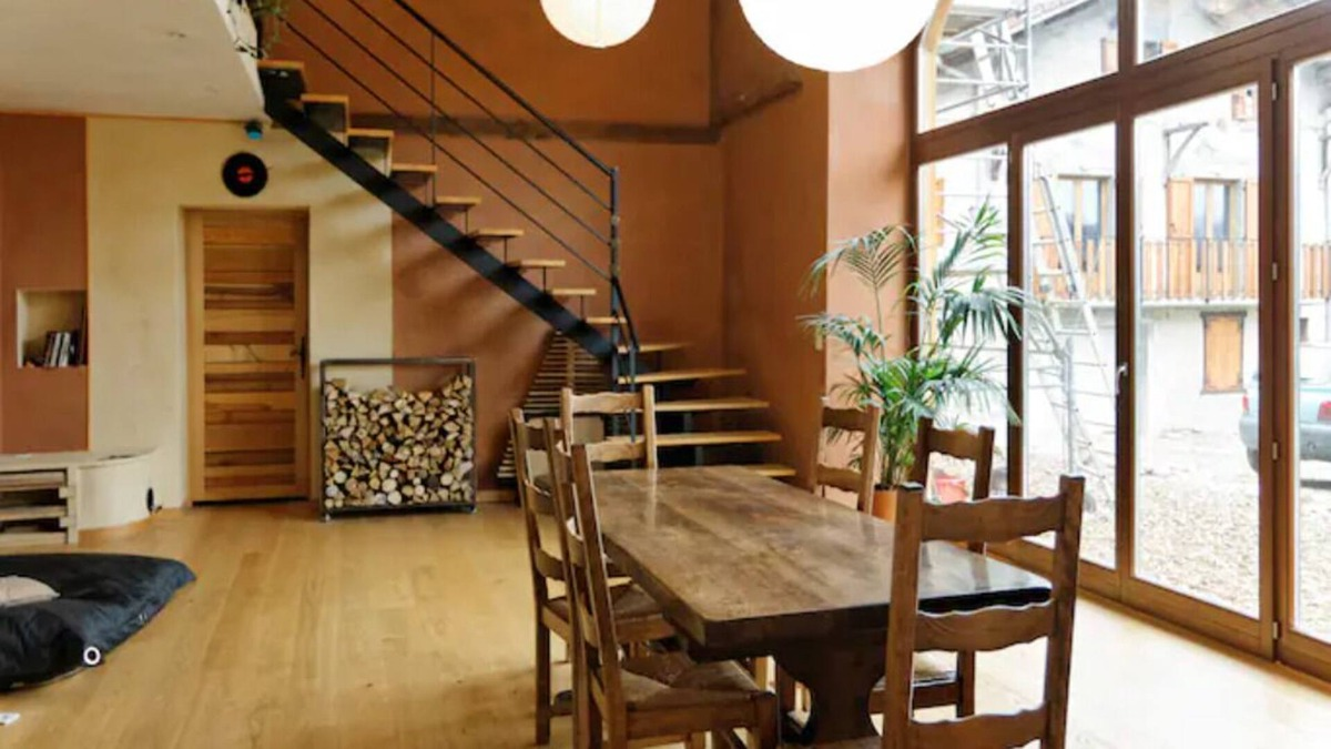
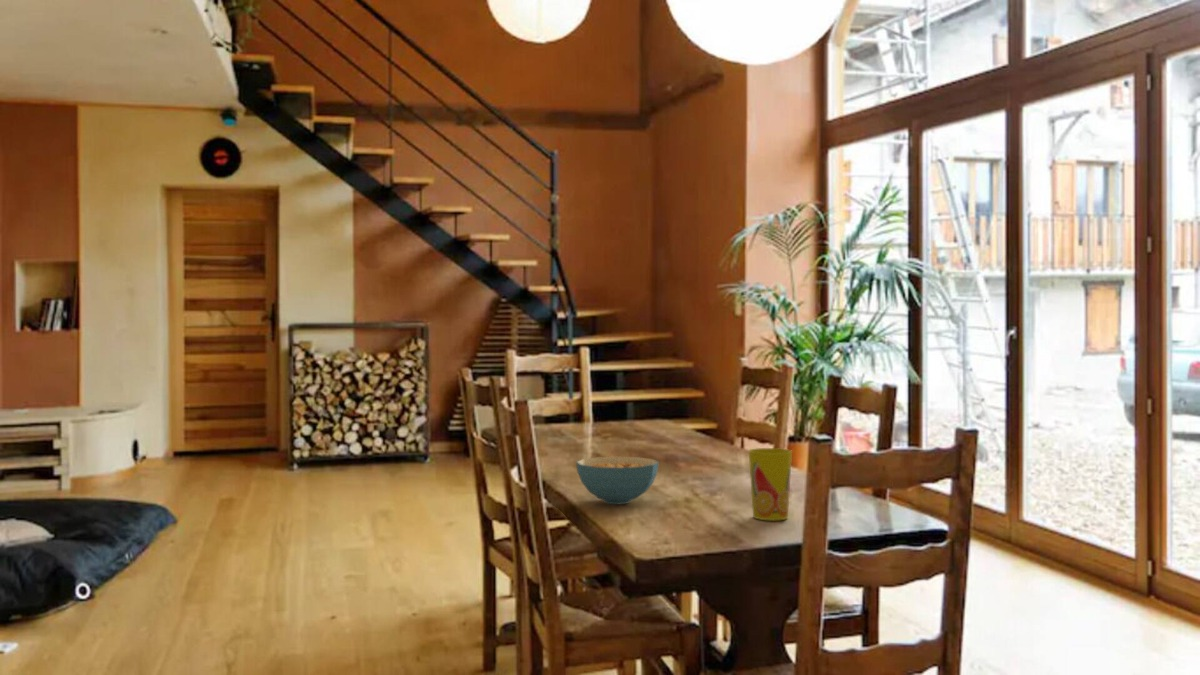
+ cup [747,447,793,522]
+ cereal bowl [575,456,660,505]
